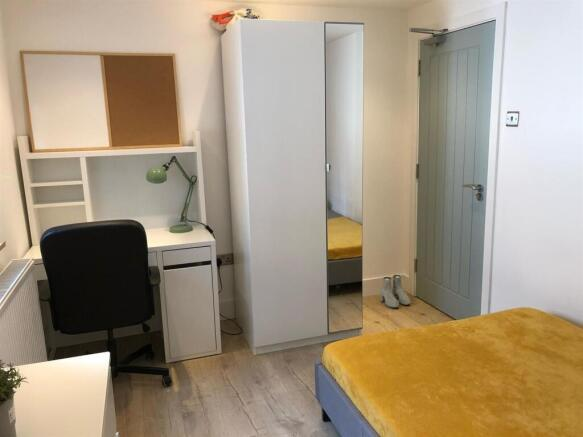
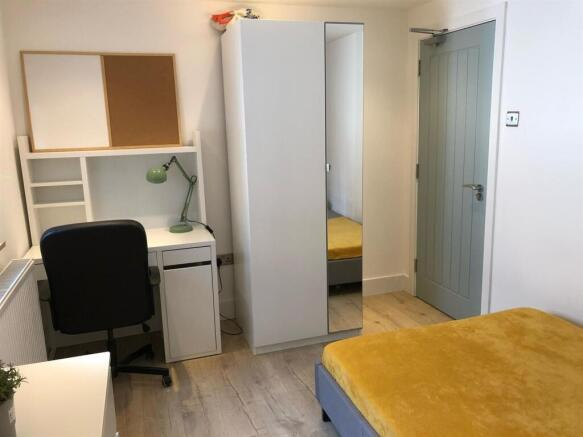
- boots [379,274,411,309]
